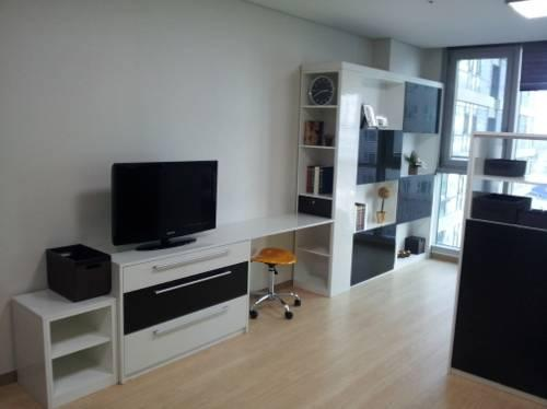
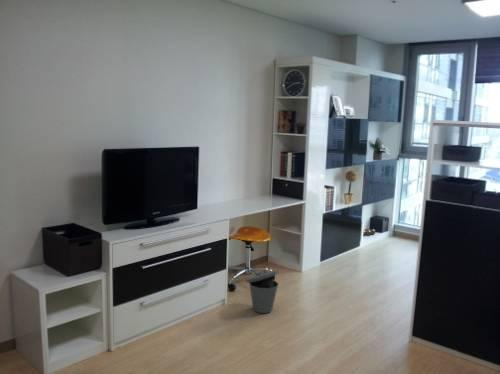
+ trash can [246,269,279,314]
